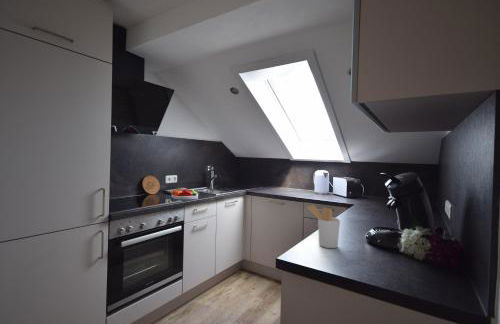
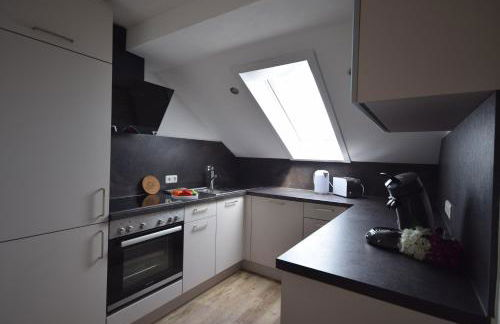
- utensil holder [306,204,341,249]
